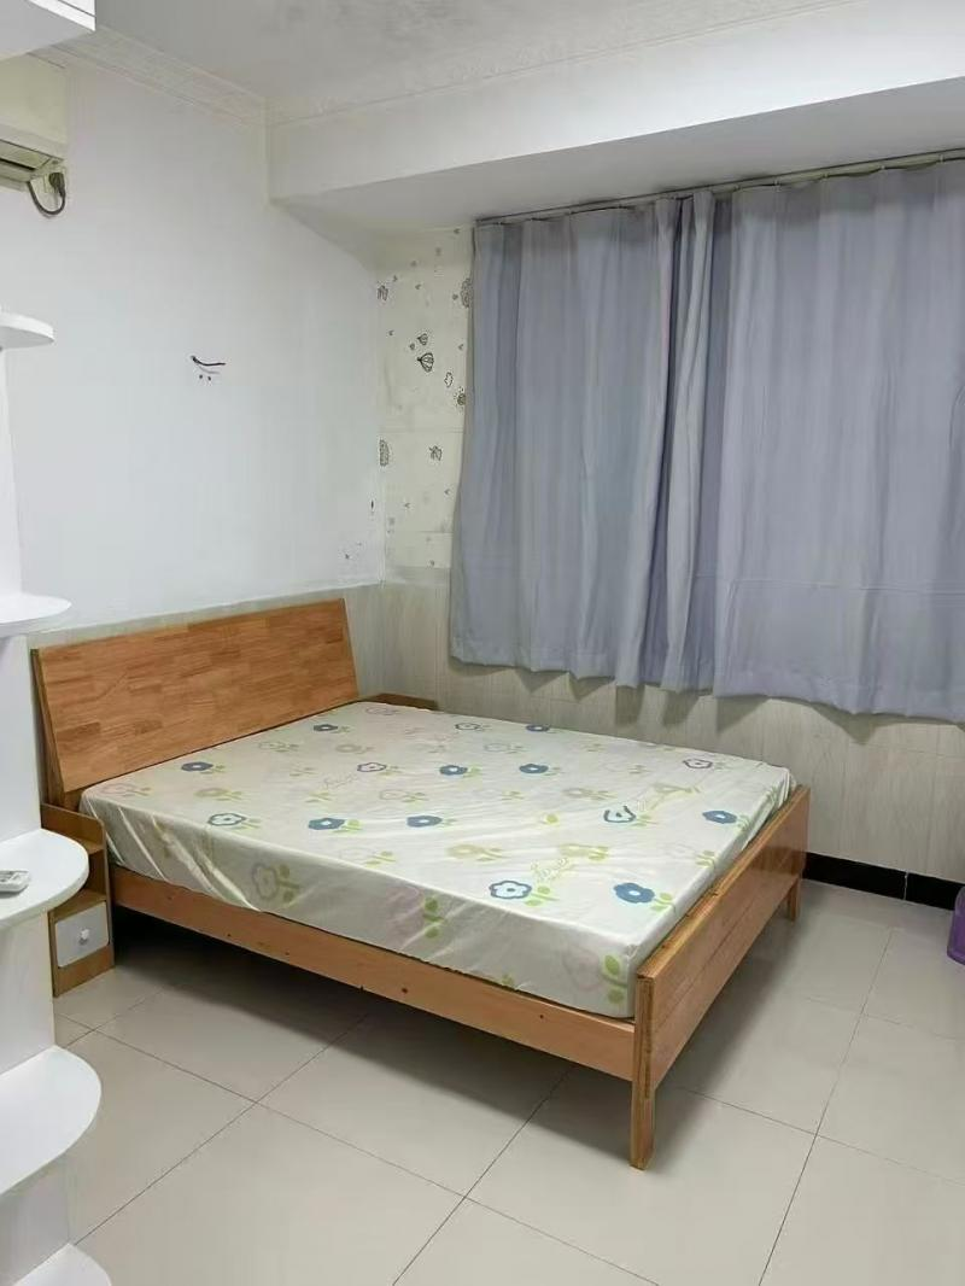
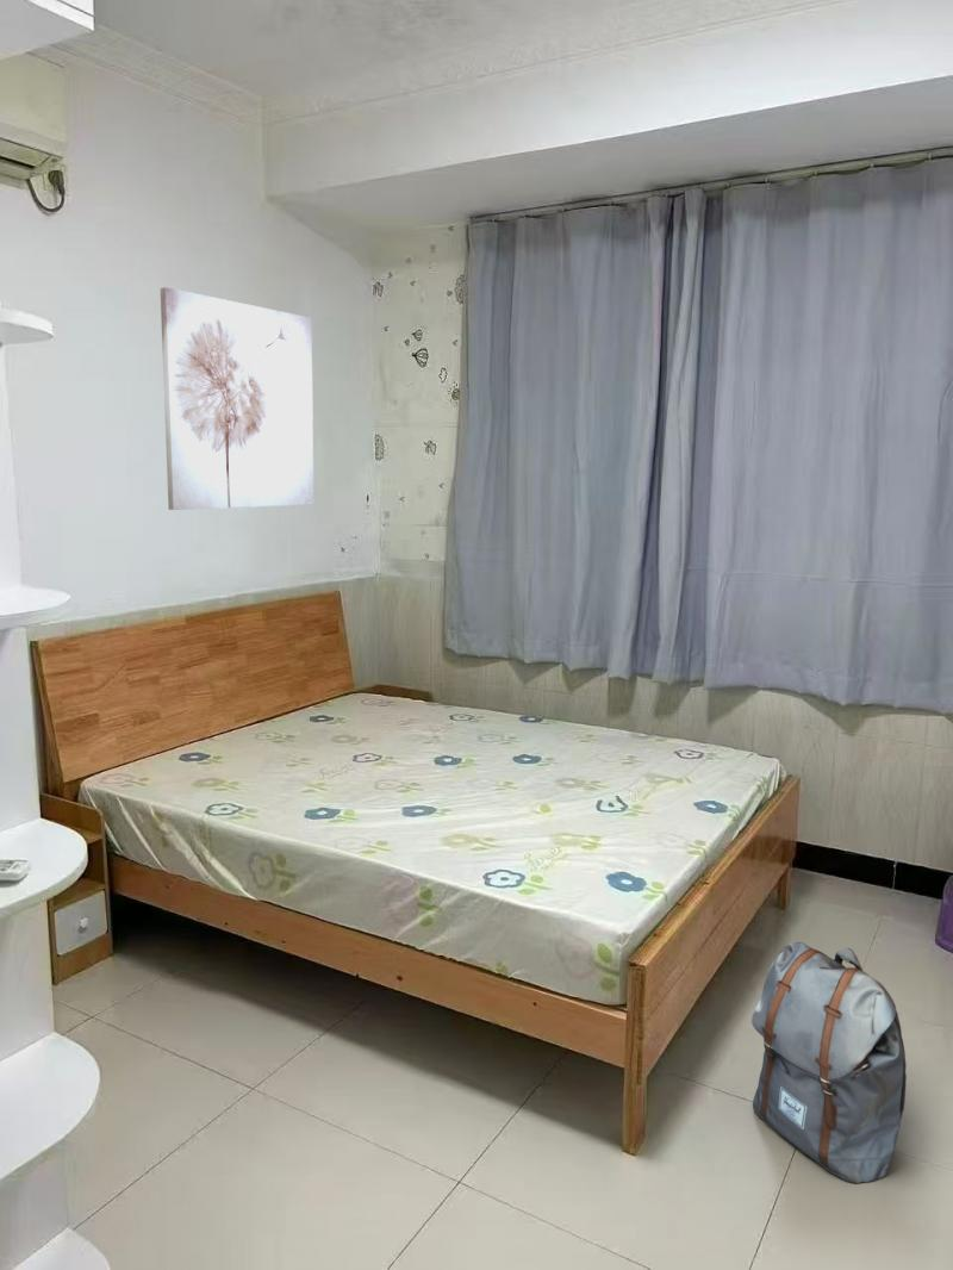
+ wall art [160,286,314,511]
+ backpack [750,941,908,1184]
